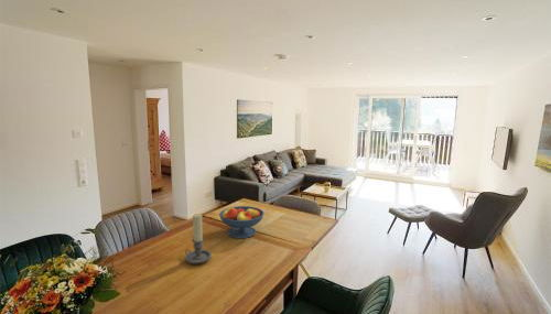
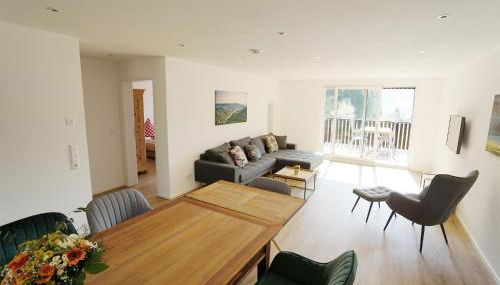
- fruit bowl [218,205,264,239]
- candle holder [184,213,213,264]
